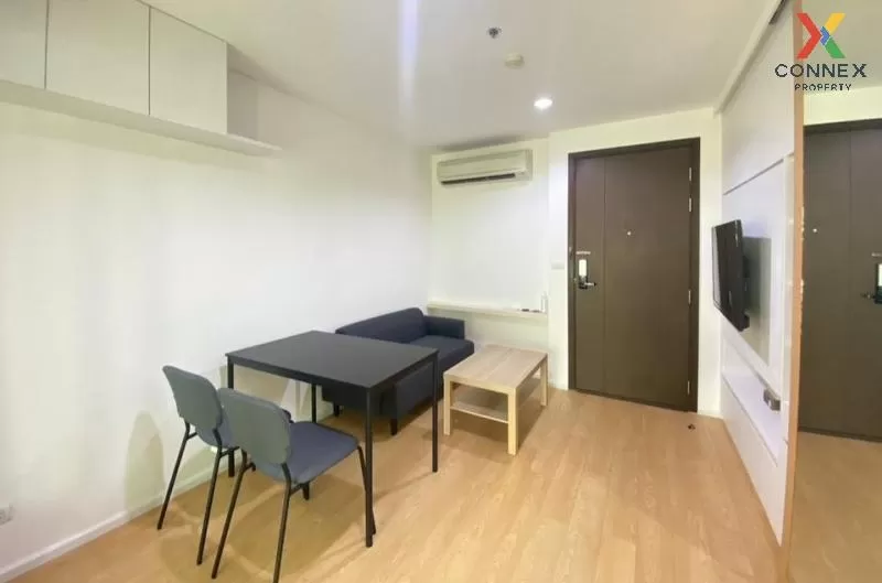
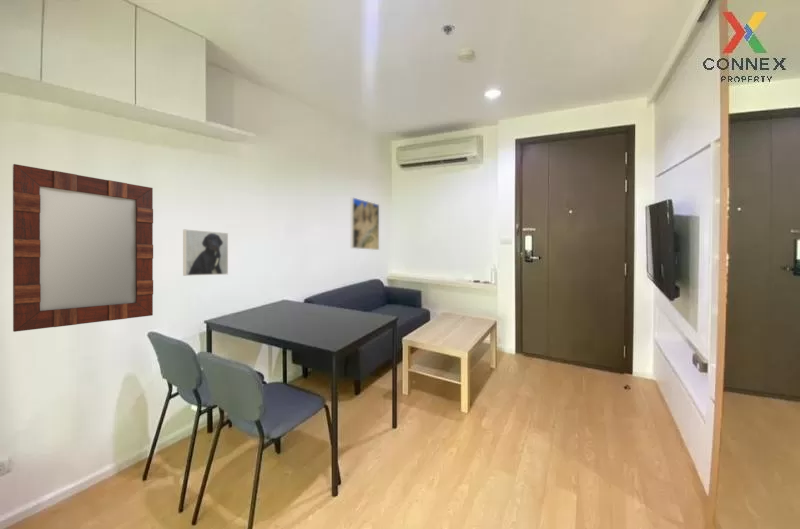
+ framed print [350,196,380,251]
+ home mirror [12,163,154,333]
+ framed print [182,229,229,277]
